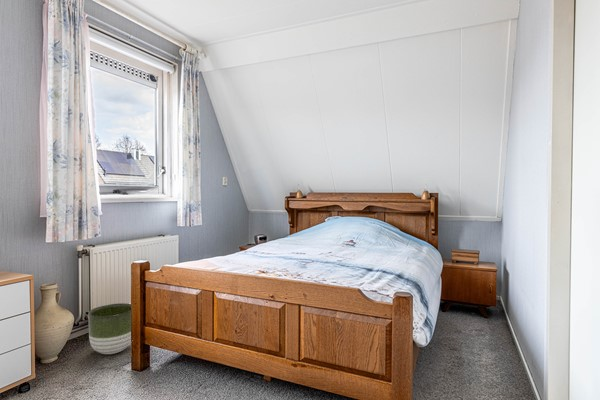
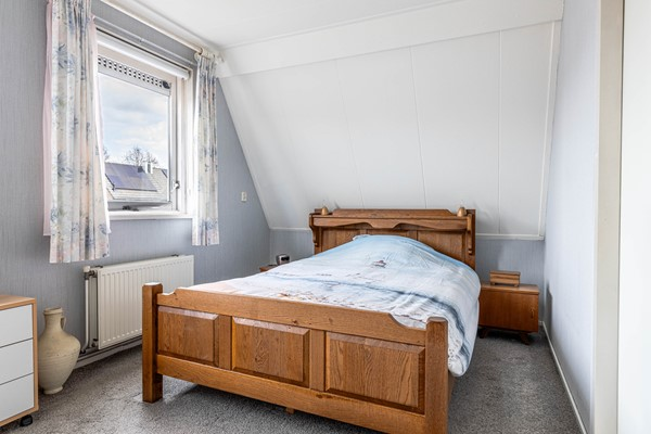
- planter [87,302,132,355]
